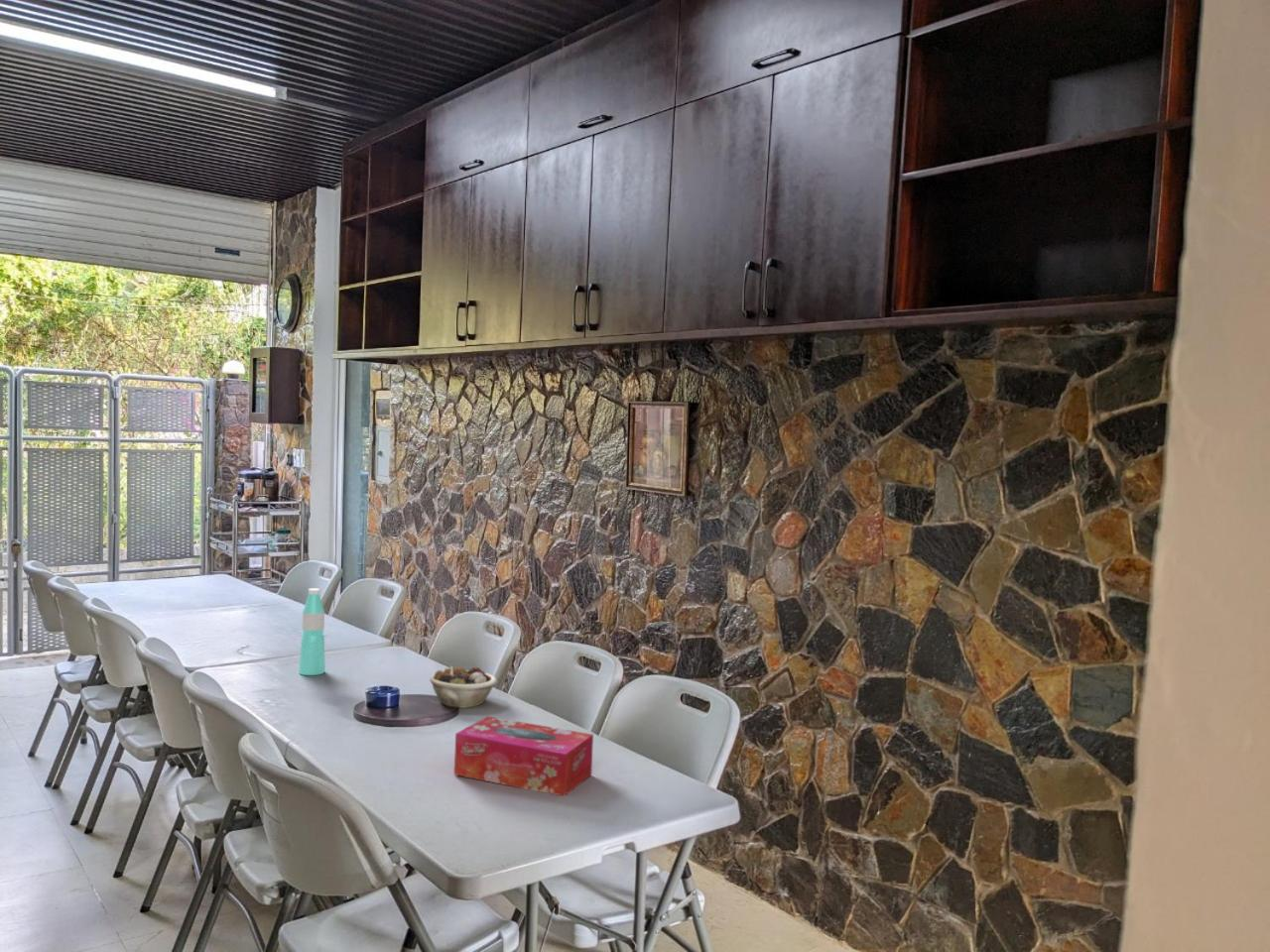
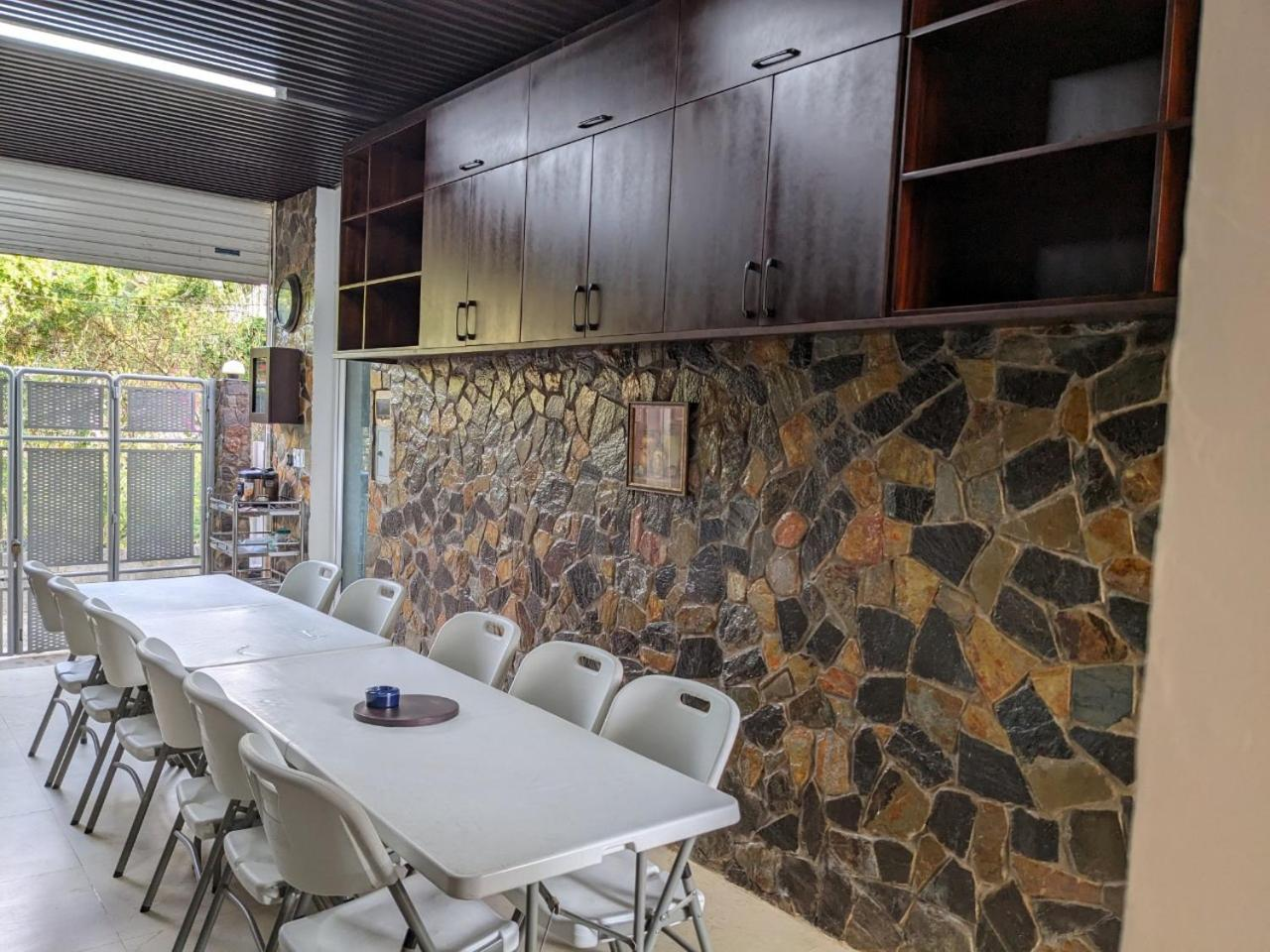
- water bottle [298,587,326,676]
- succulent planter [429,665,497,709]
- tissue box [453,715,594,797]
